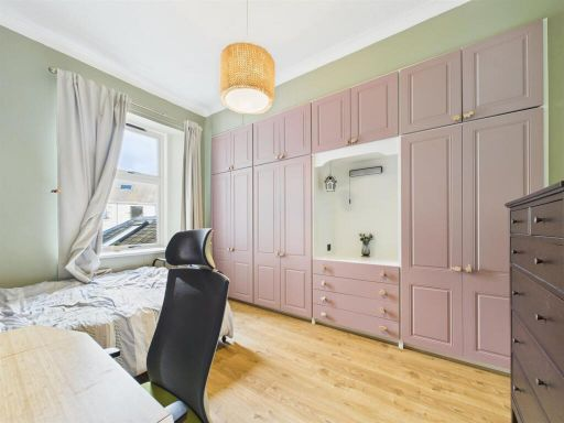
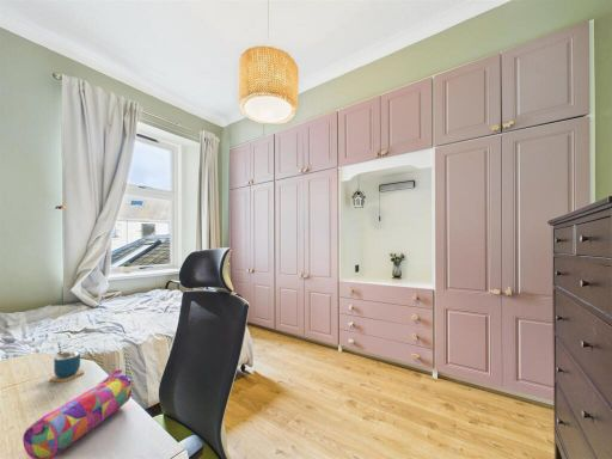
+ pencil case [22,368,133,459]
+ cup [49,341,85,384]
